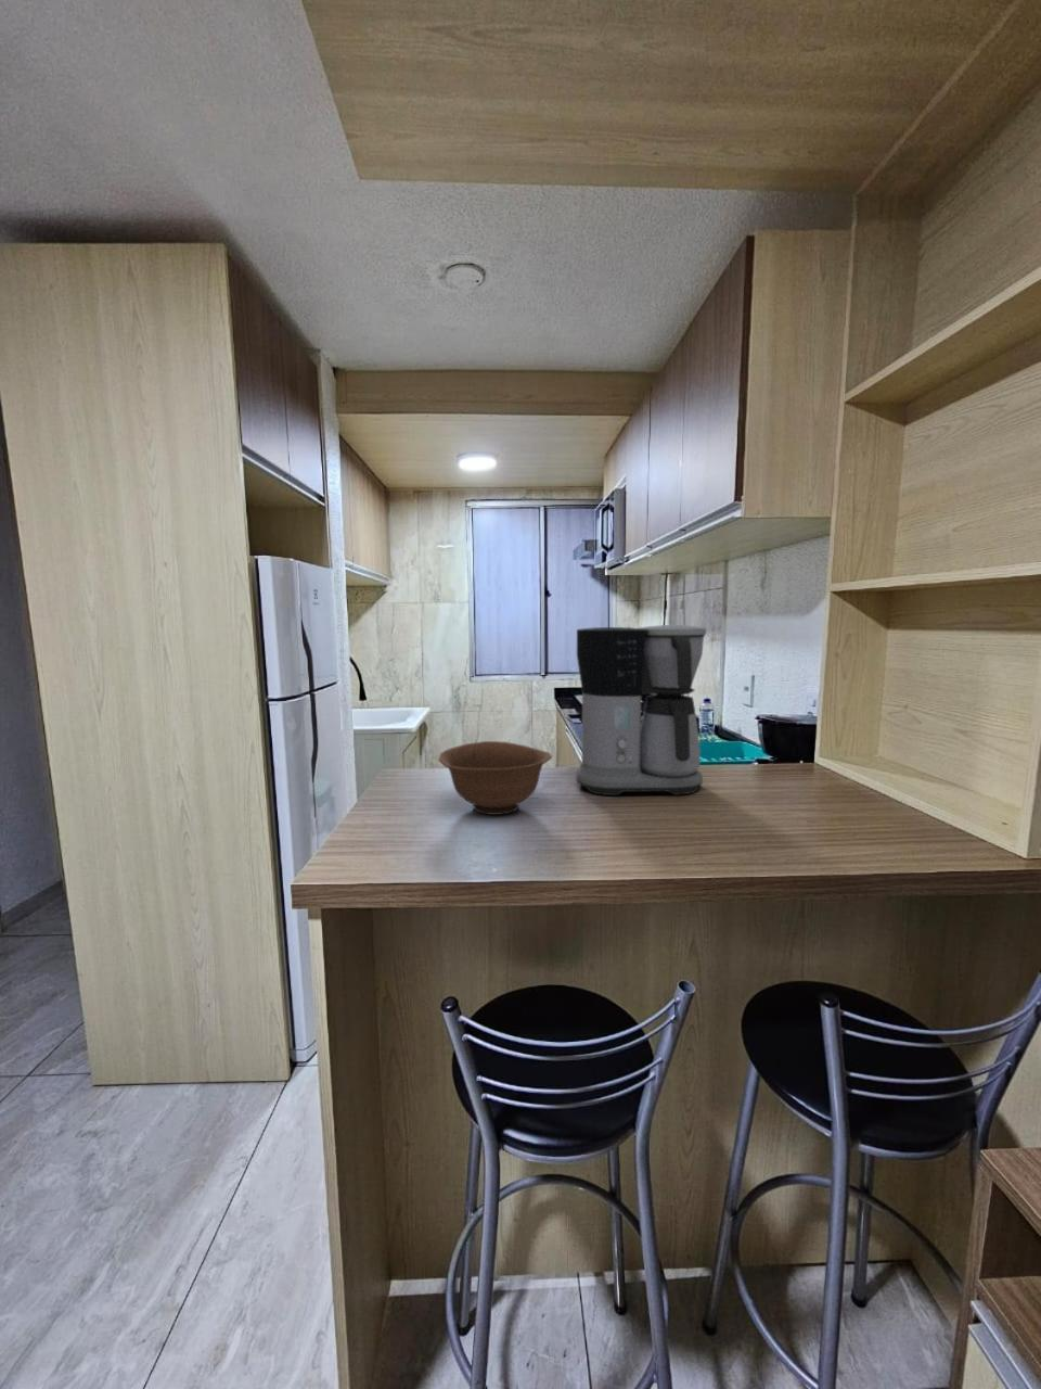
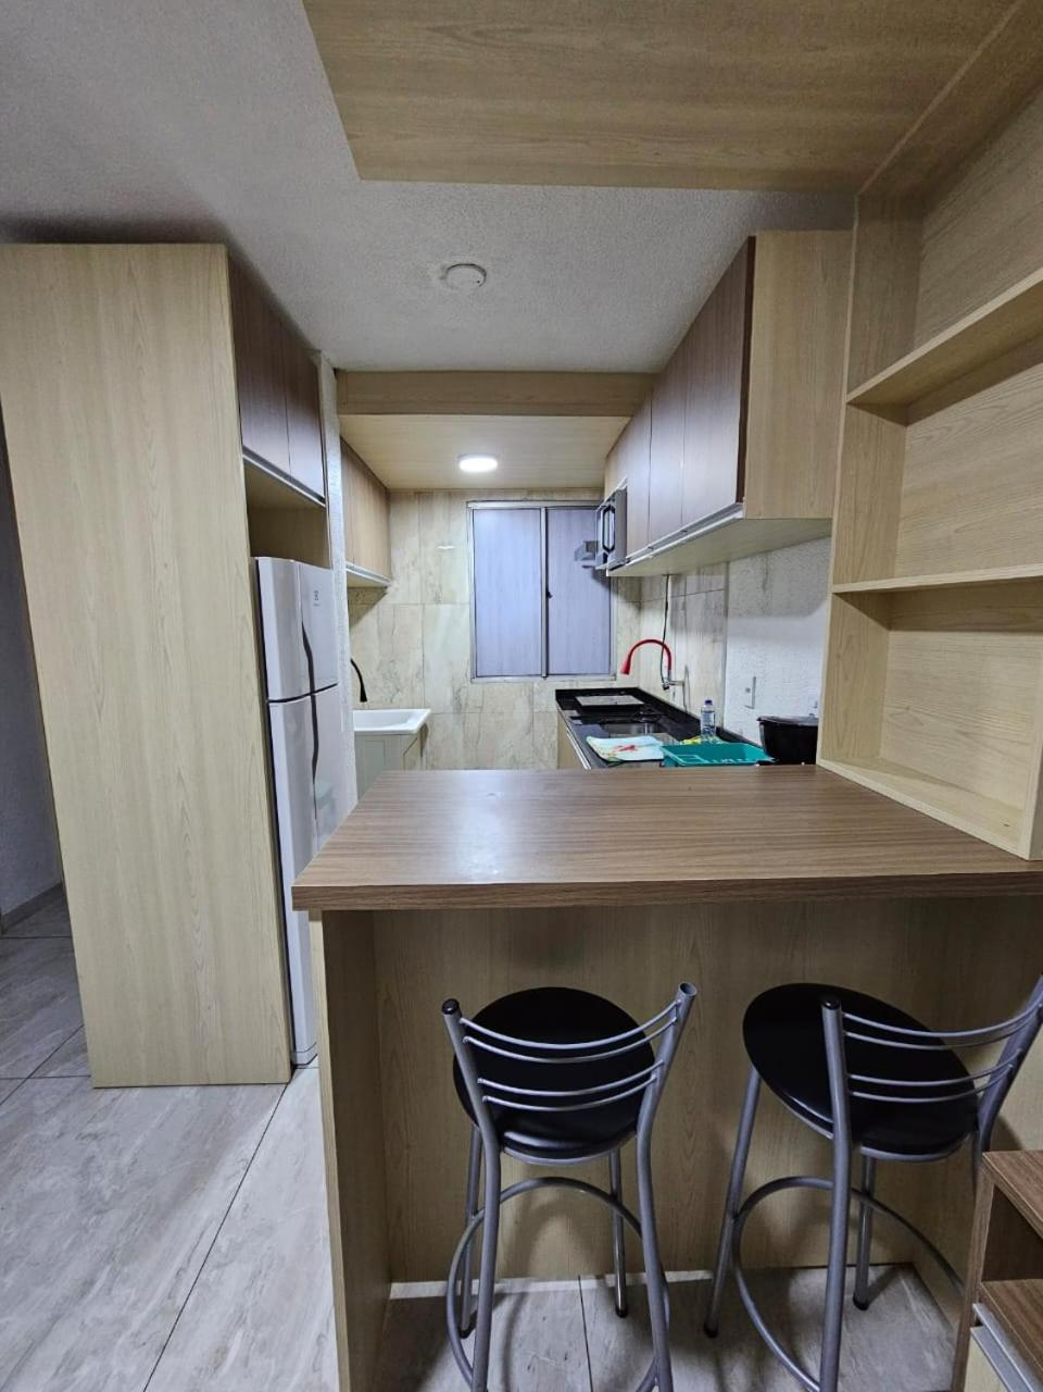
- coffee maker [575,625,707,796]
- bowl [437,740,553,816]
